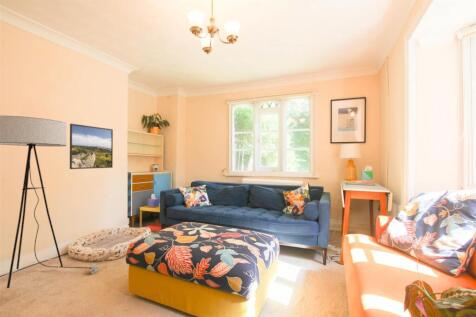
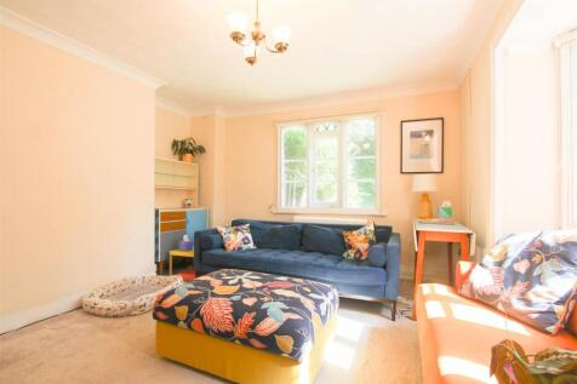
- floor lamp [0,115,101,289]
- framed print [69,123,114,170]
